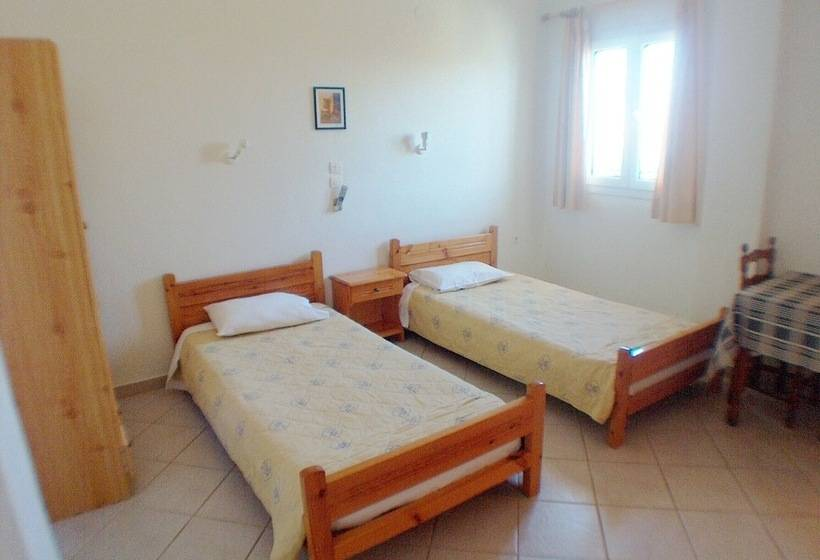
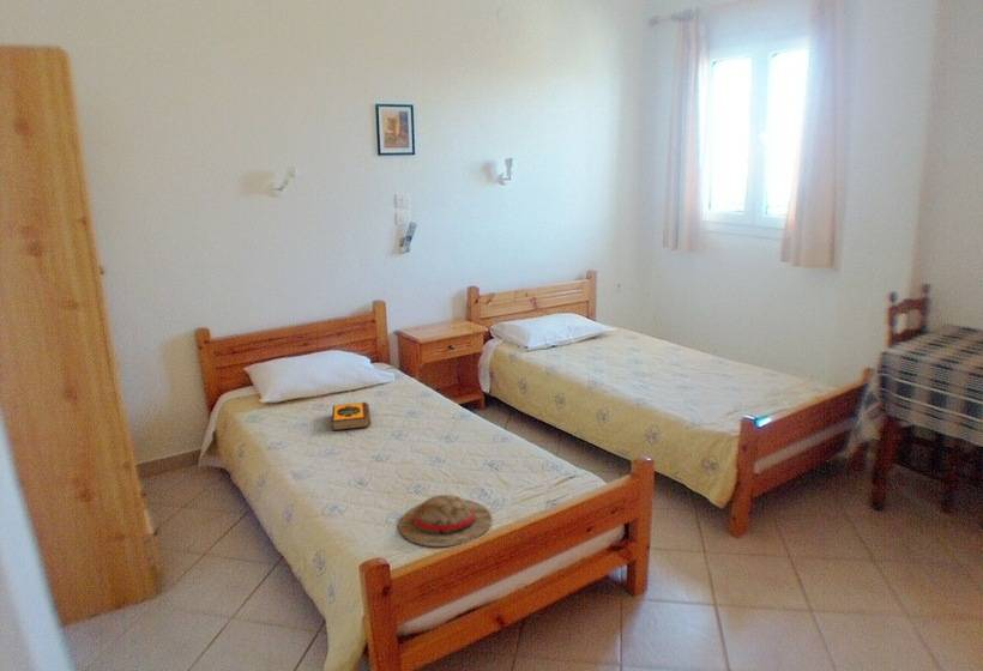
+ straw hat [398,494,493,548]
+ hardback book [331,400,373,433]
